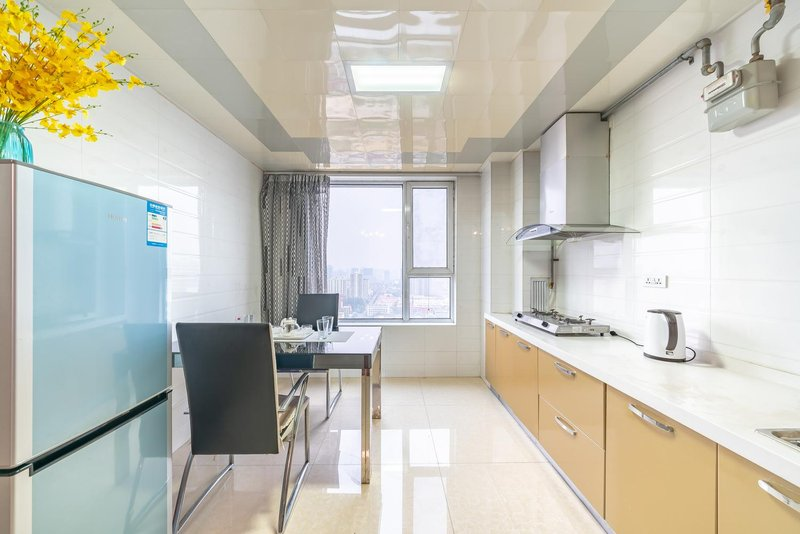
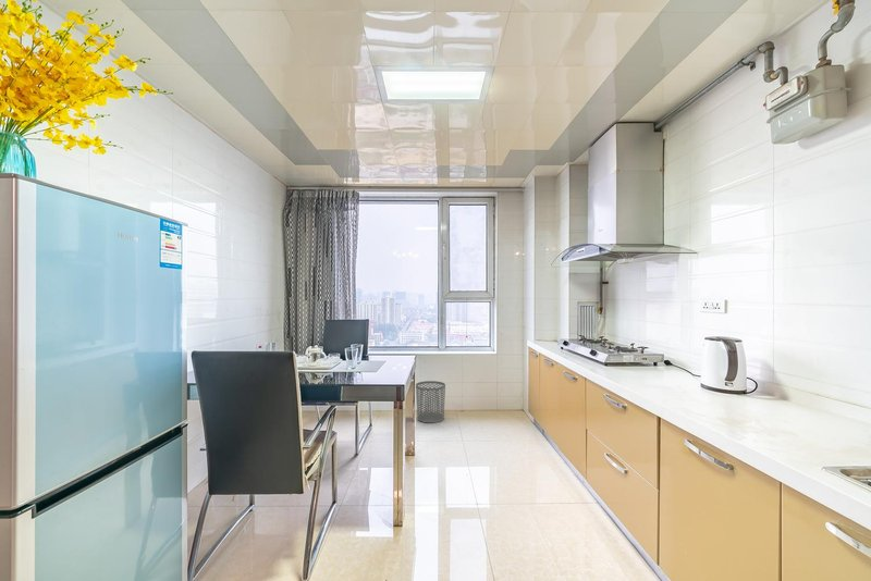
+ waste bin [415,380,446,424]
